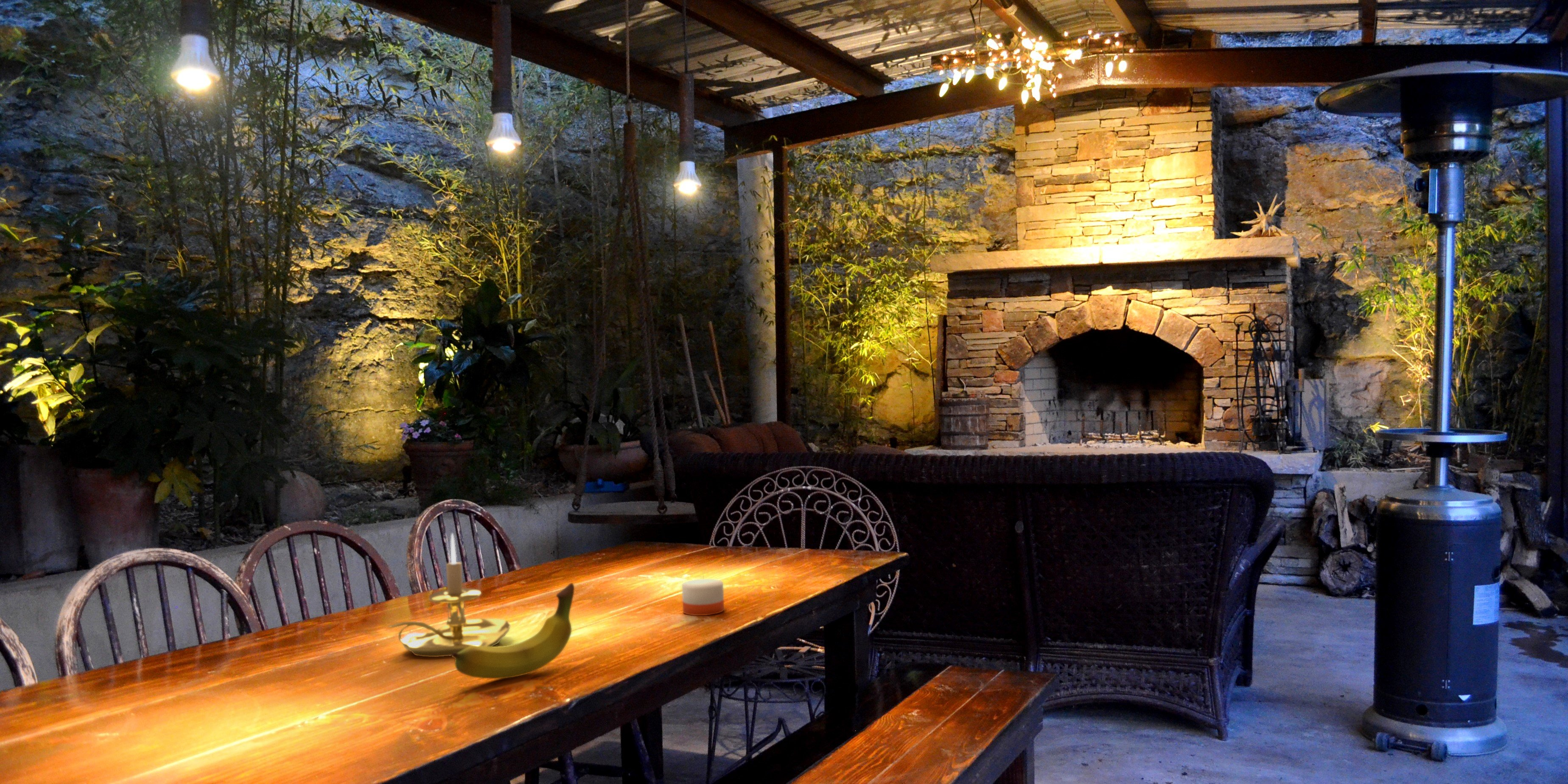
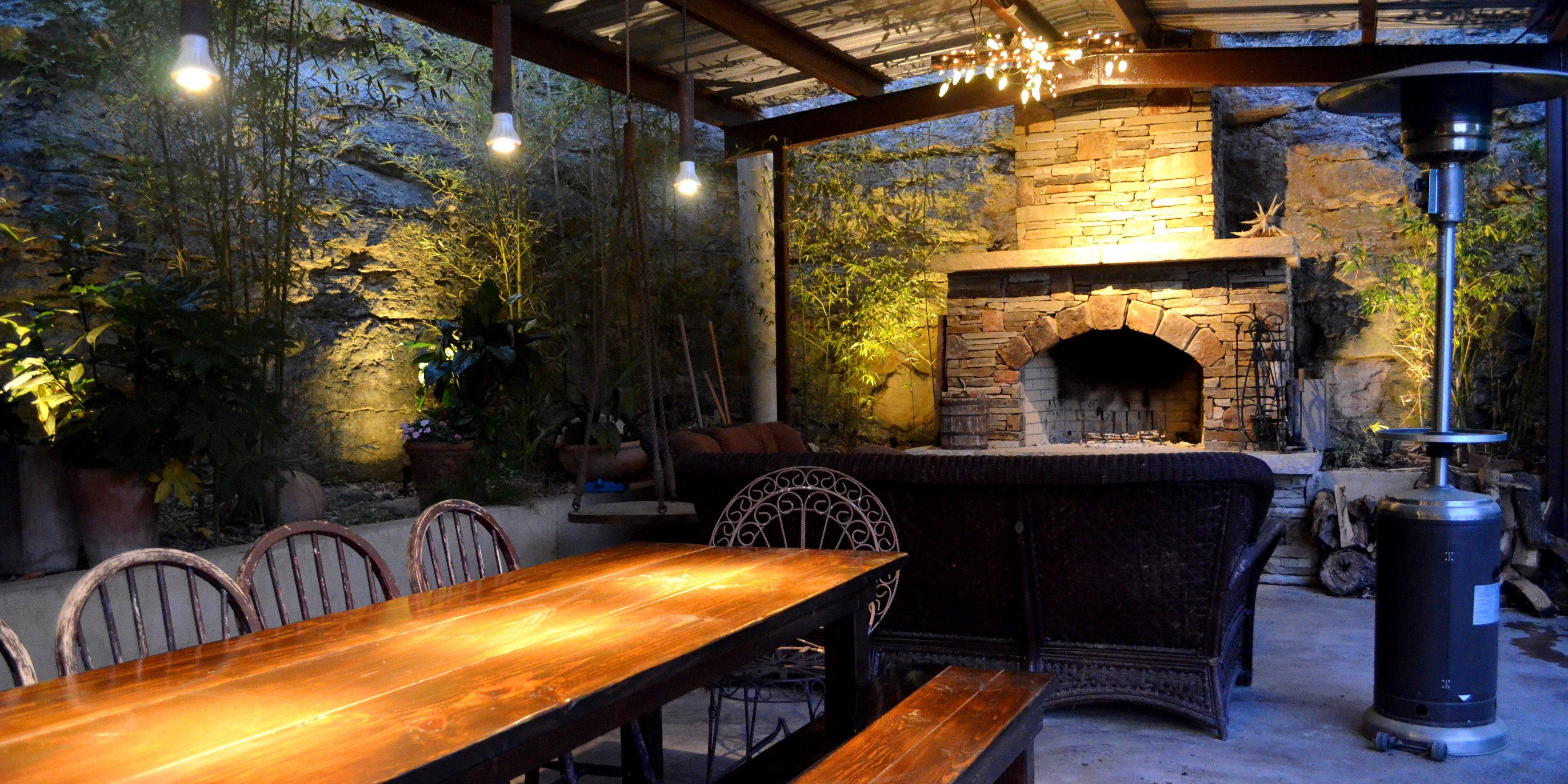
- candle holder [388,533,511,658]
- candle [681,556,725,616]
- fruit [451,582,575,679]
